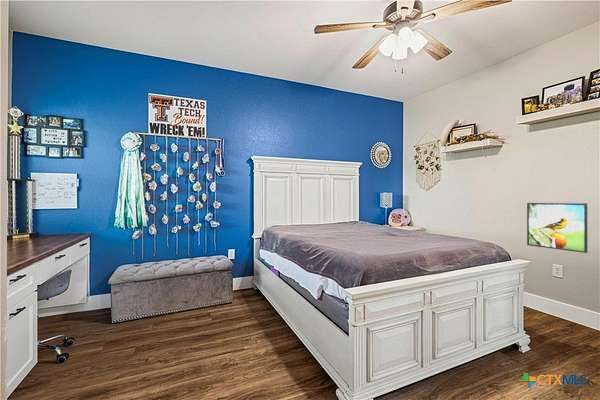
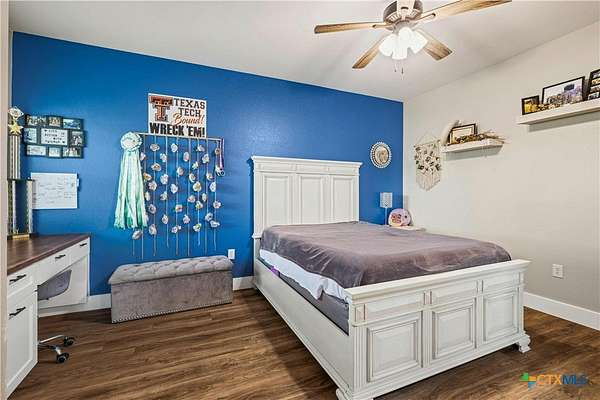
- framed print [526,202,588,254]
